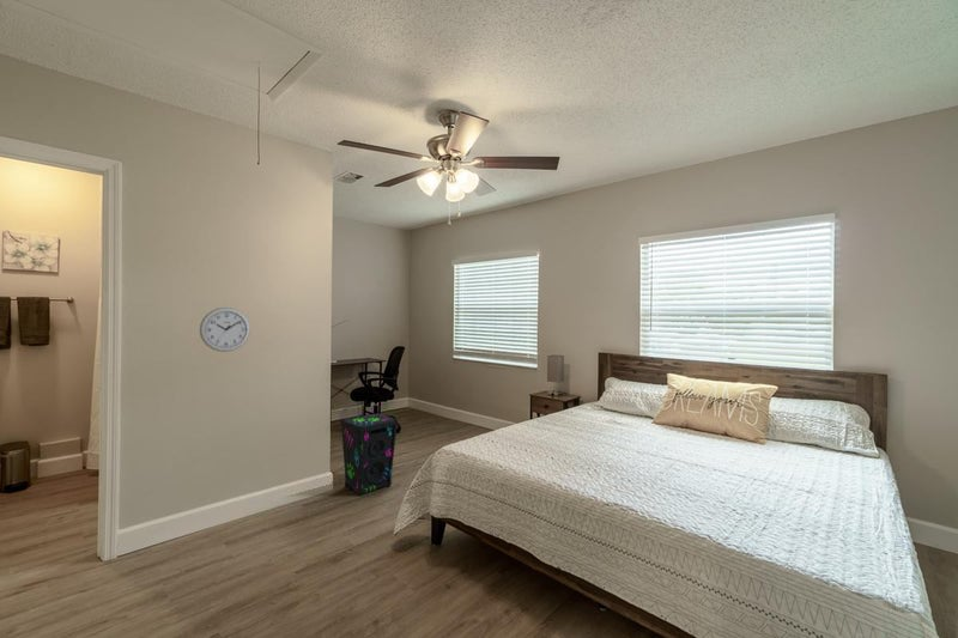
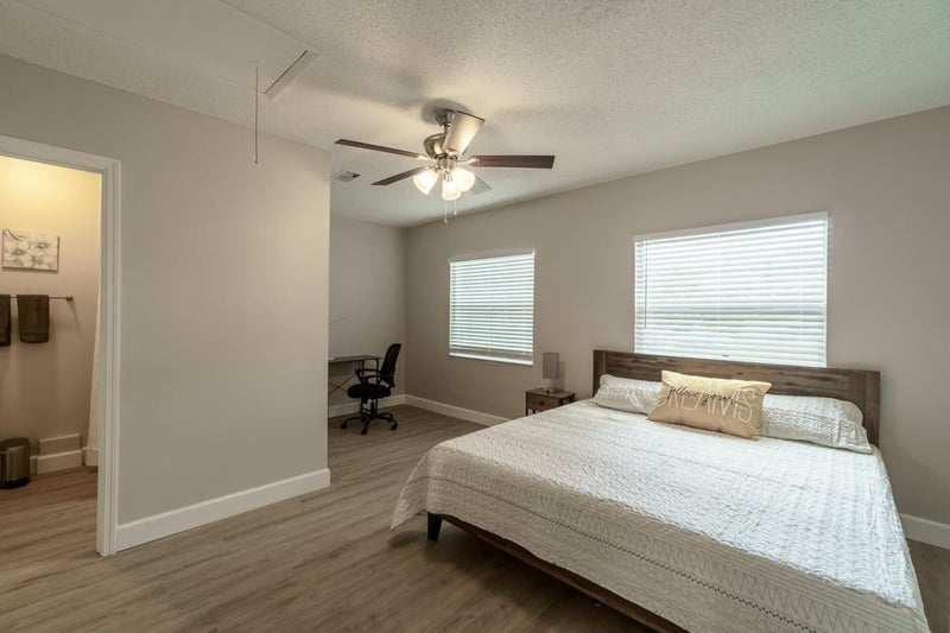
- speaker [339,412,399,497]
- wall clock [199,306,251,353]
